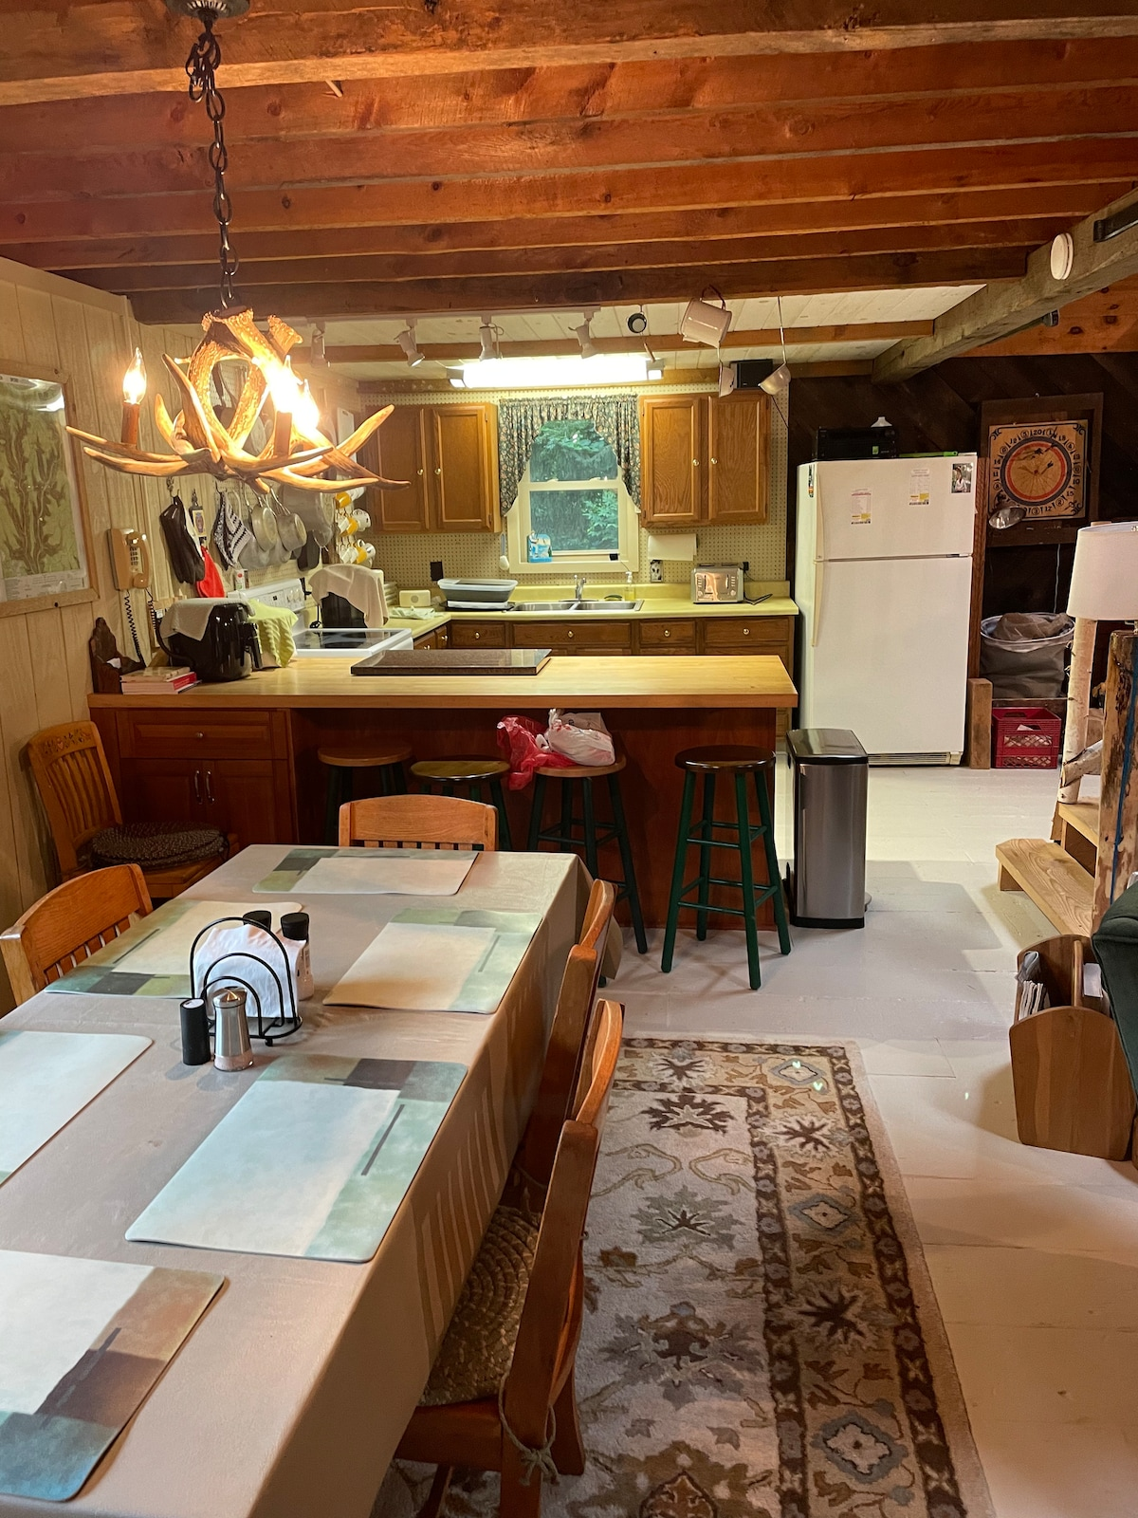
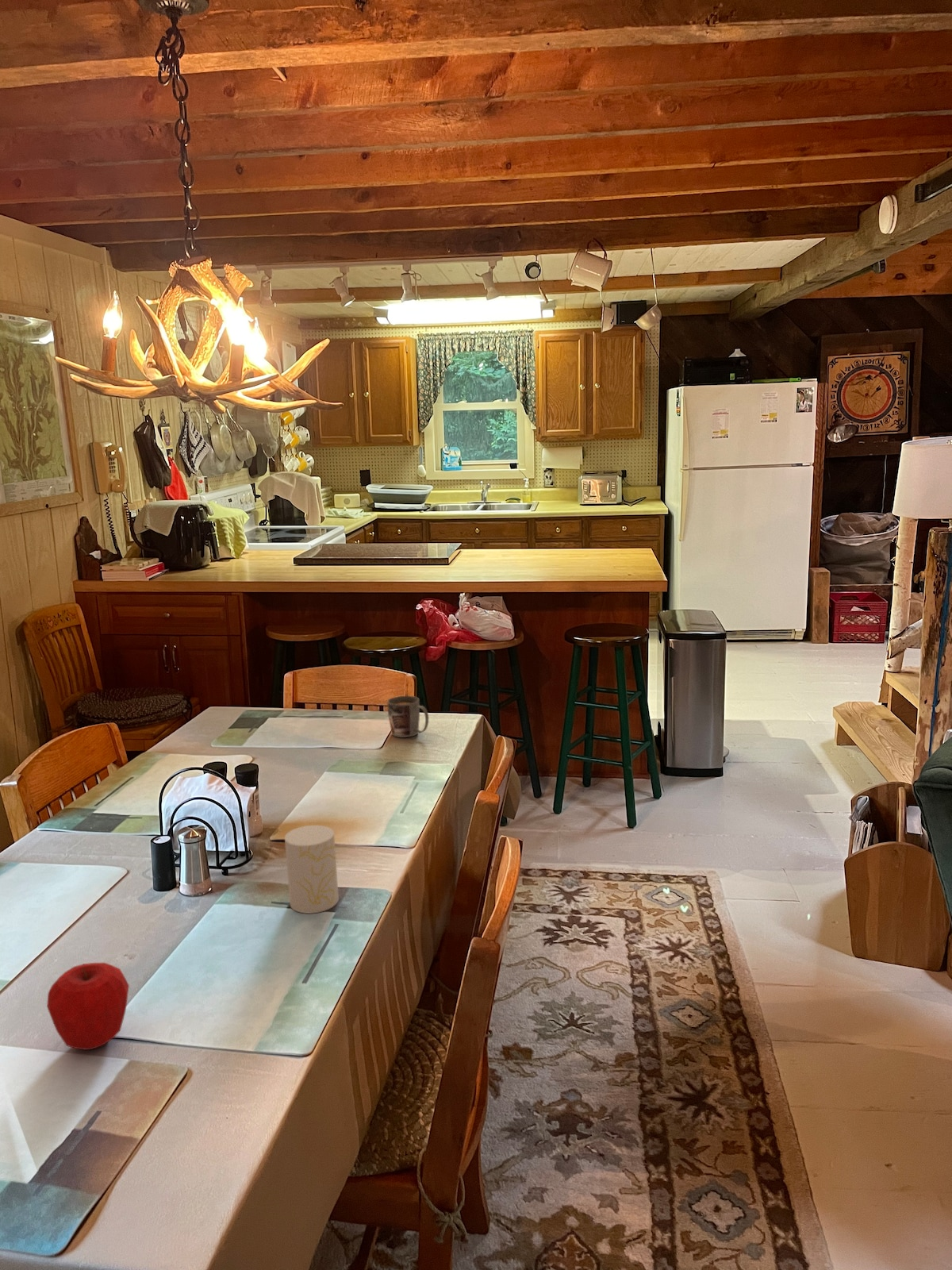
+ cup [284,825,340,914]
+ apple [46,962,130,1051]
+ mug [386,695,429,738]
